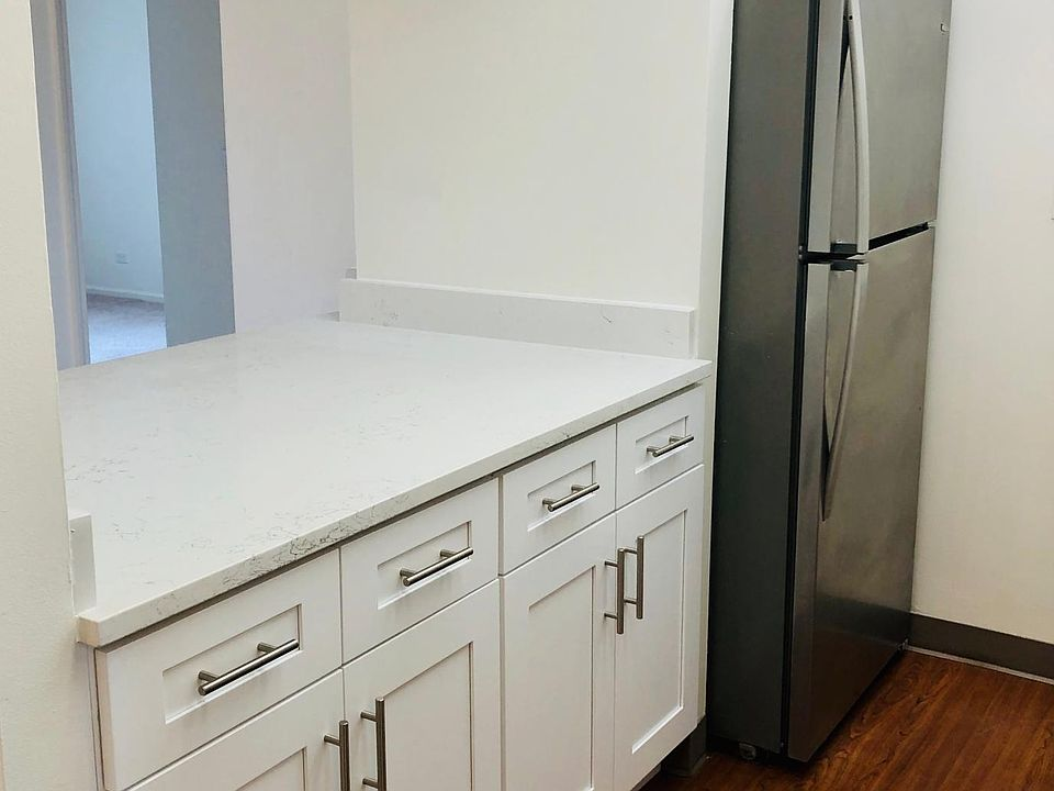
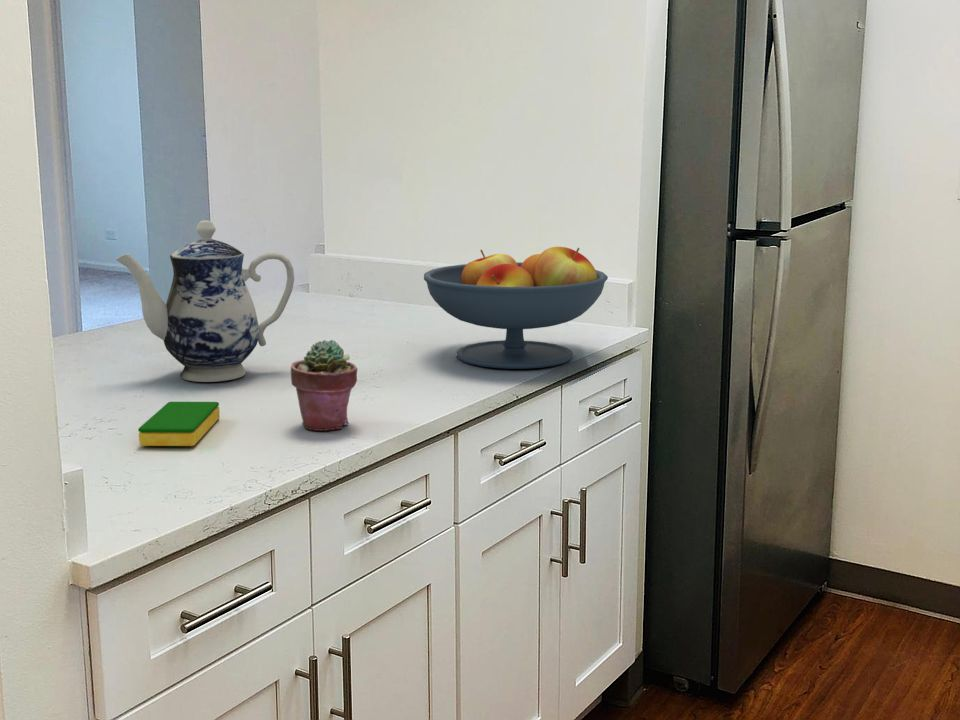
+ potted succulent [290,339,359,432]
+ teapot [115,219,295,383]
+ fruit bowl [423,246,609,370]
+ dish sponge [137,401,221,447]
